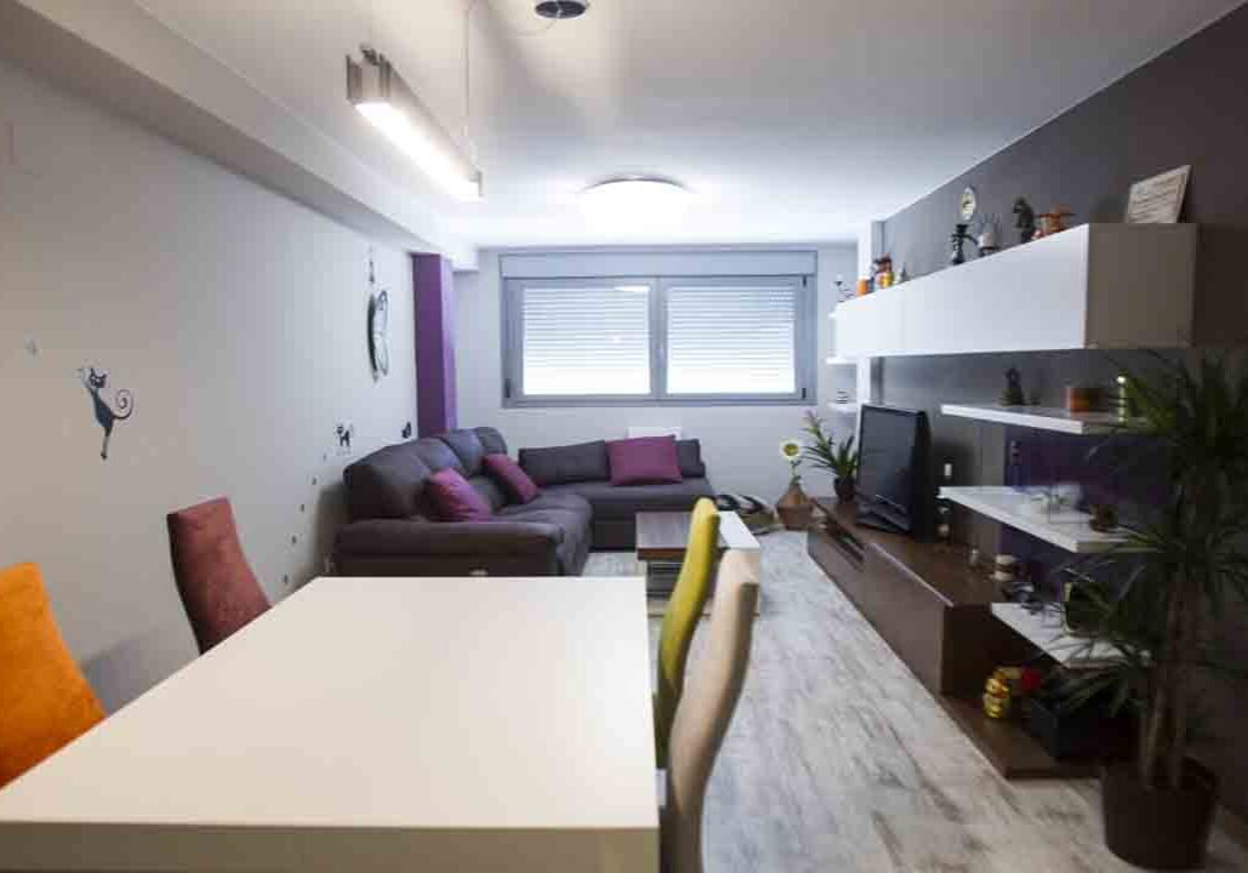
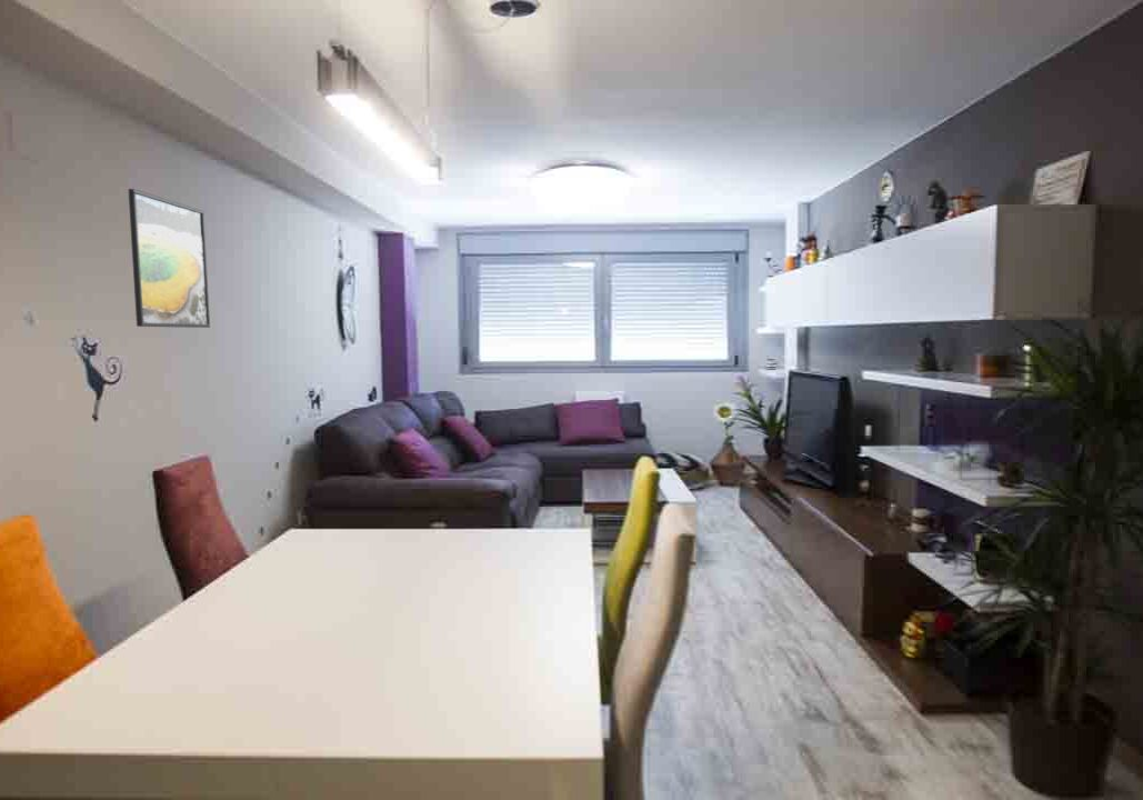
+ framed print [127,188,211,329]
